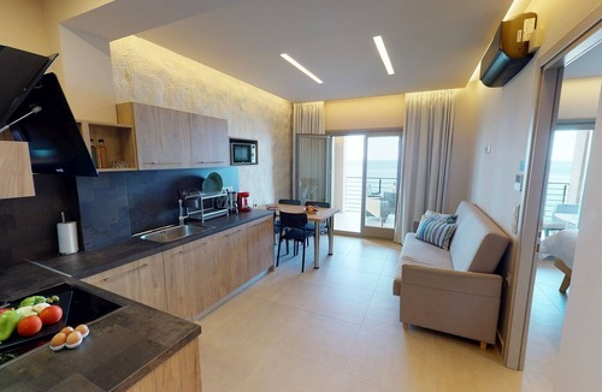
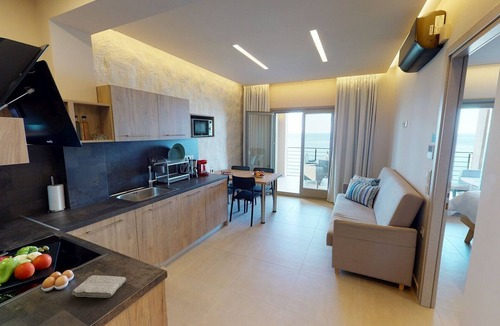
+ washcloth [71,274,127,298]
